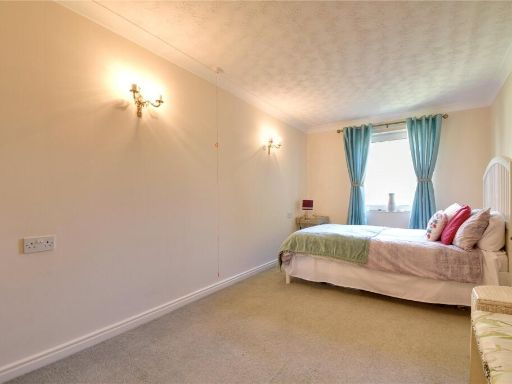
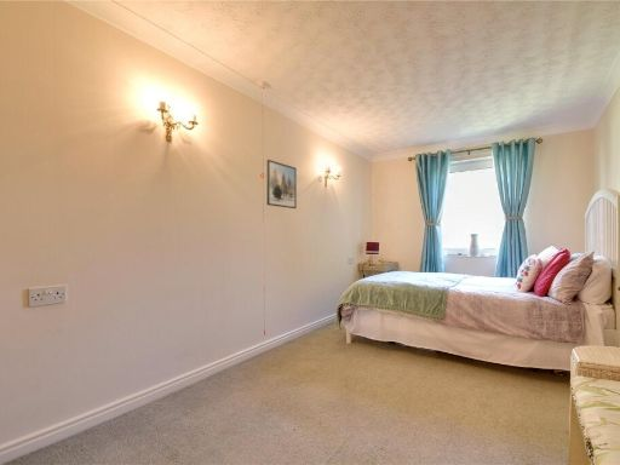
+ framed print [265,159,298,209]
